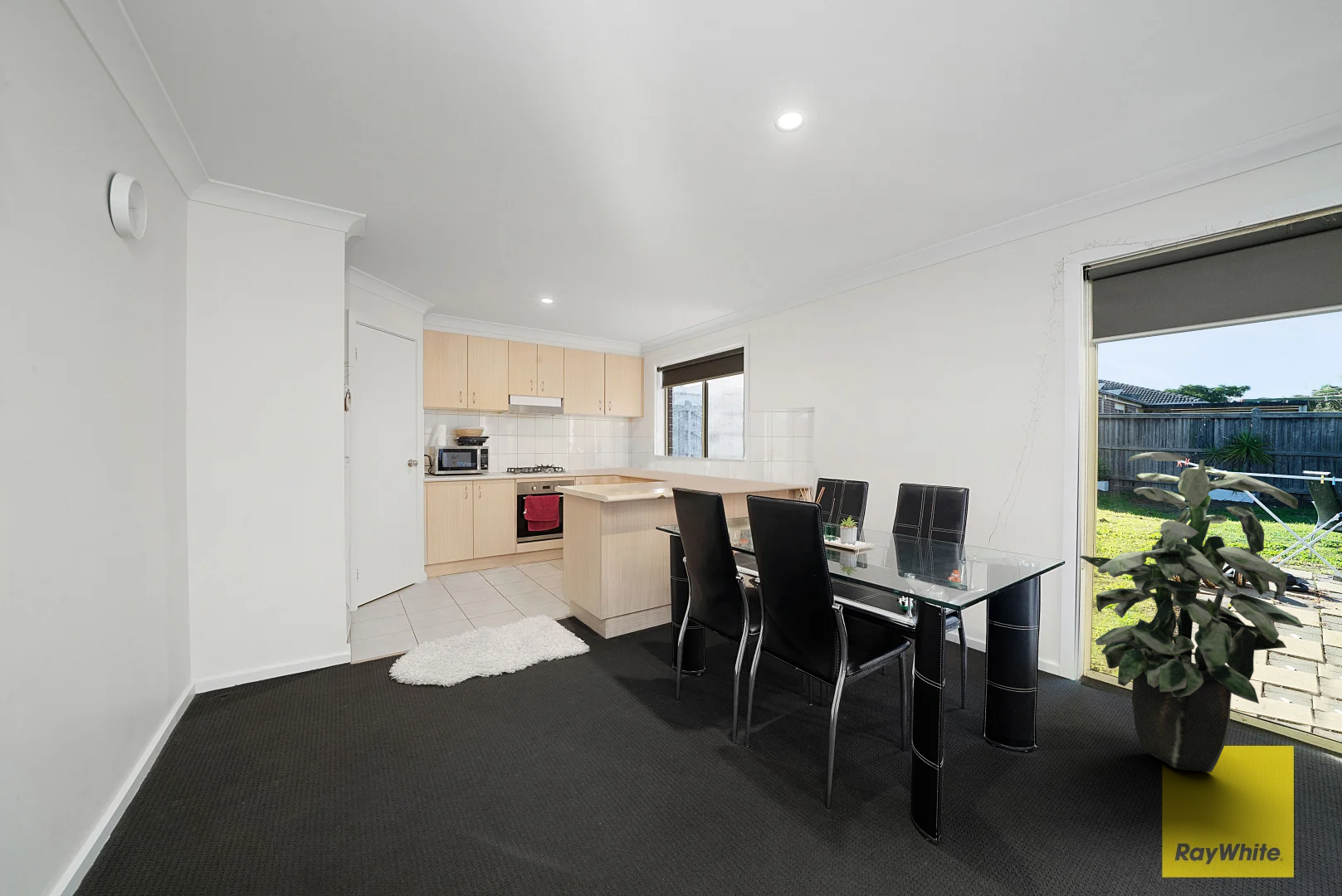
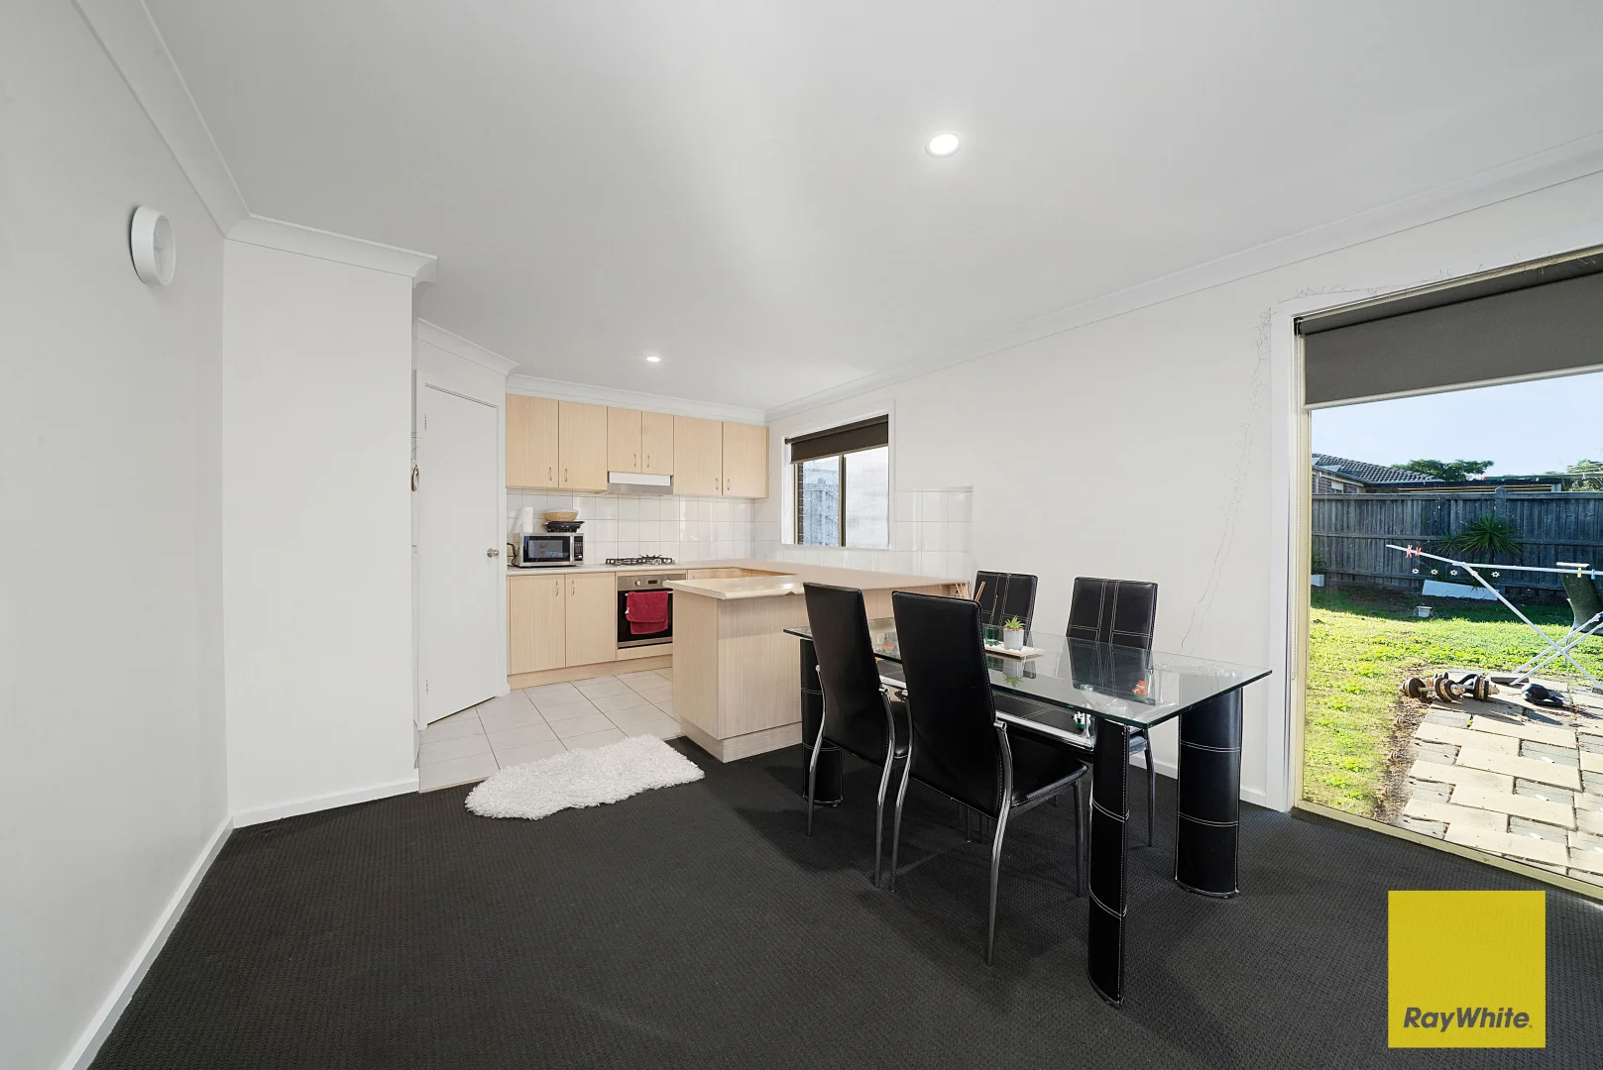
- indoor plant [1078,451,1305,773]
